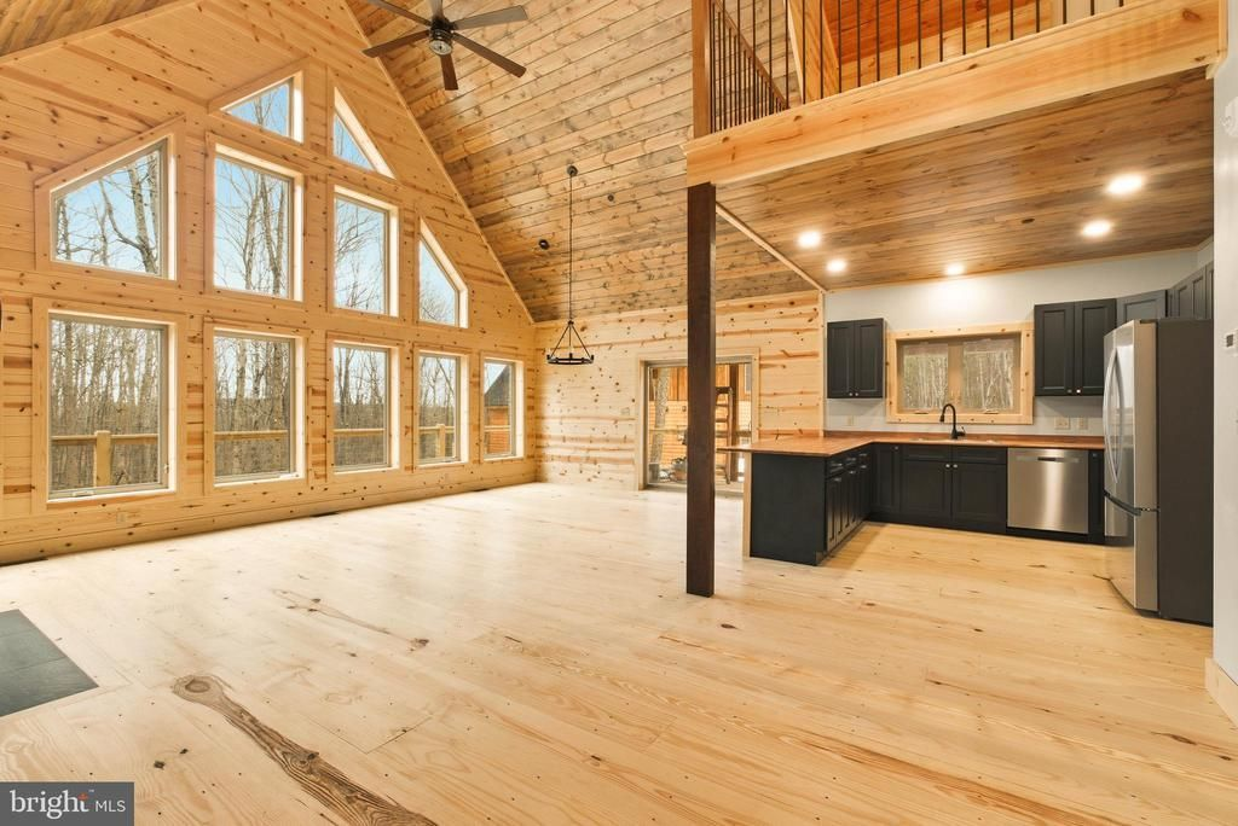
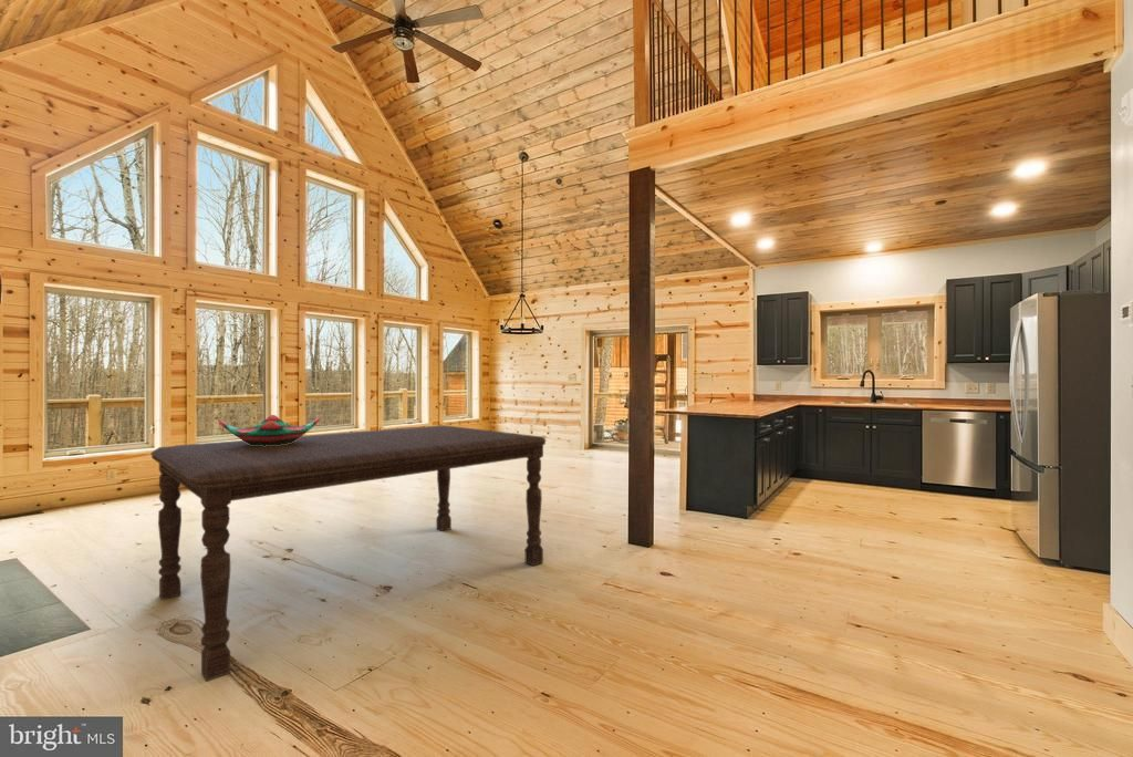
+ dining table [149,424,547,683]
+ decorative bowl [218,414,321,446]
